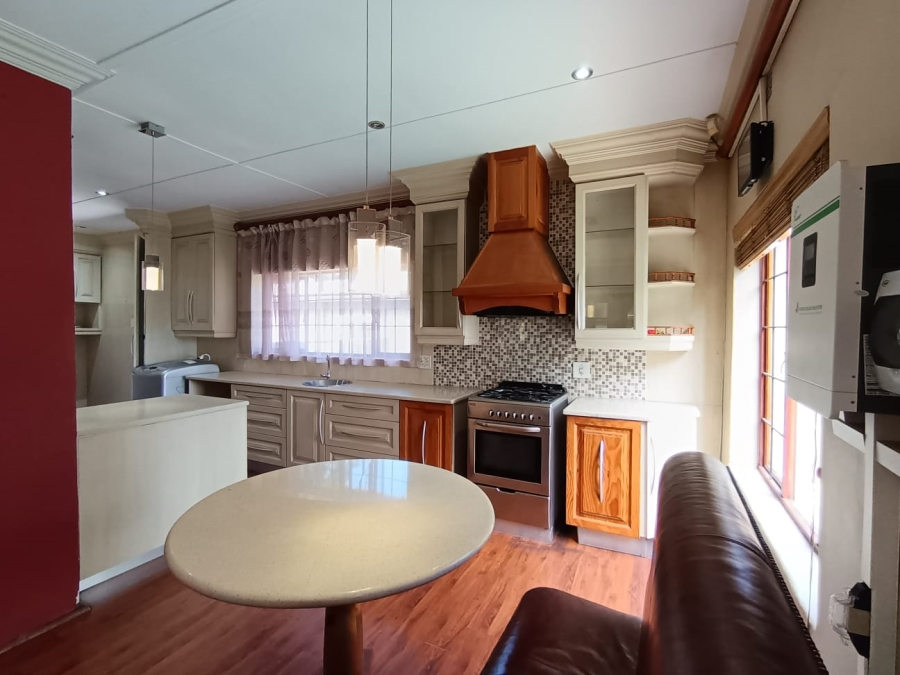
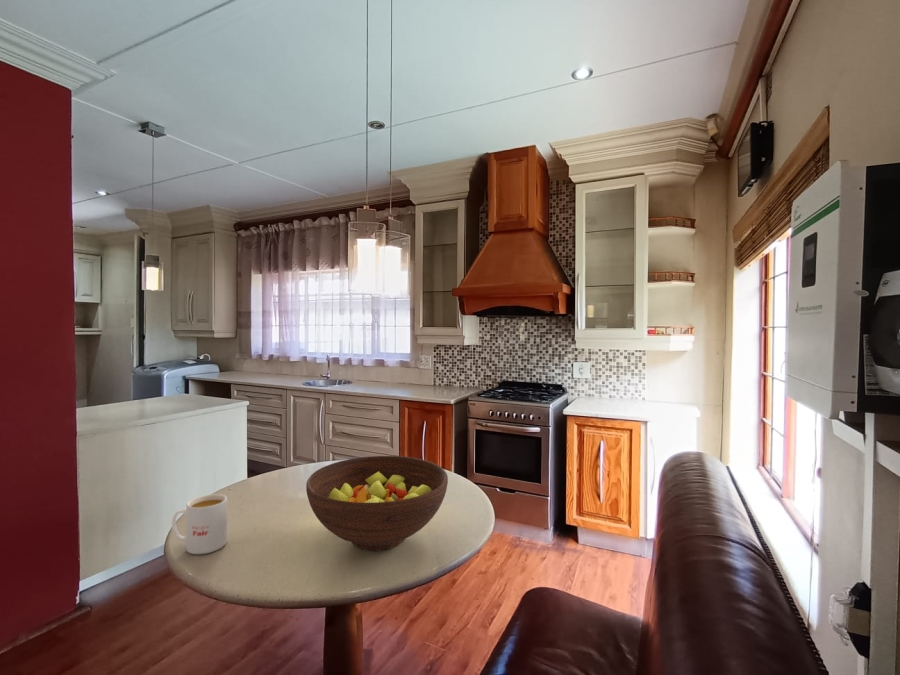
+ mug [171,493,228,555]
+ fruit bowl [305,455,449,552]
